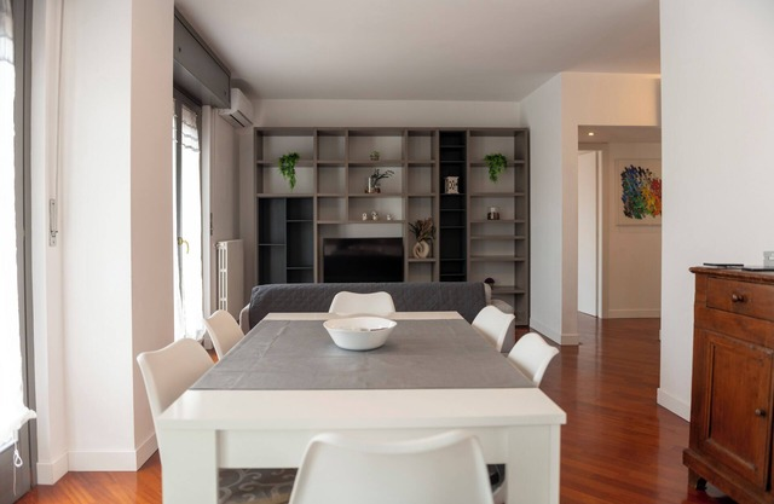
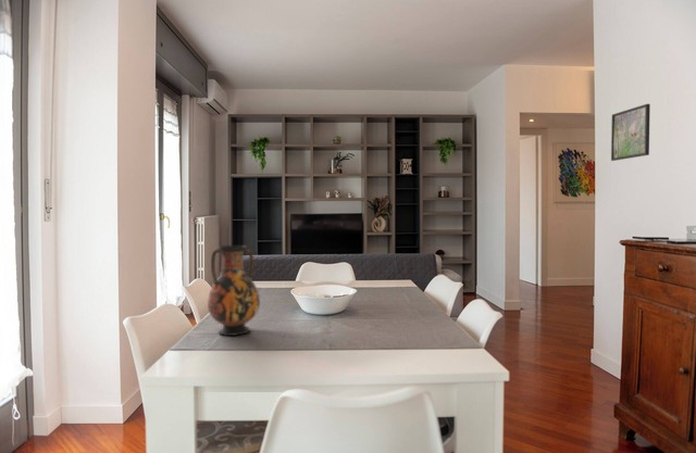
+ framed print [610,103,651,162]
+ vase [207,244,261,337]
